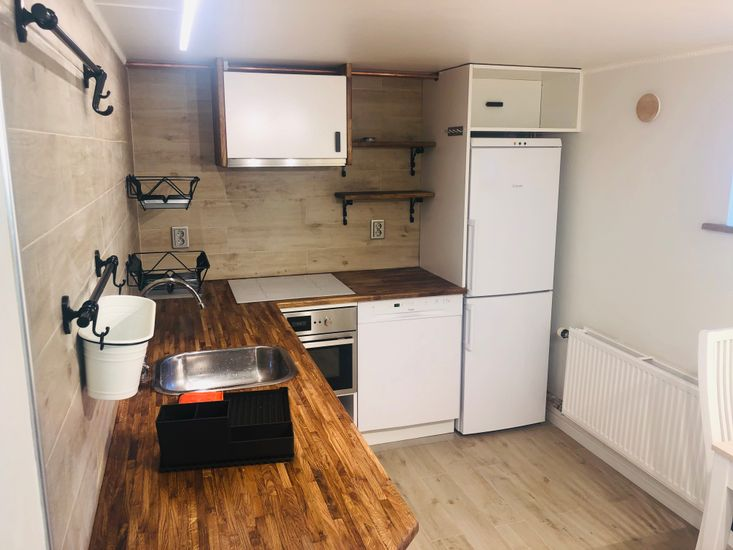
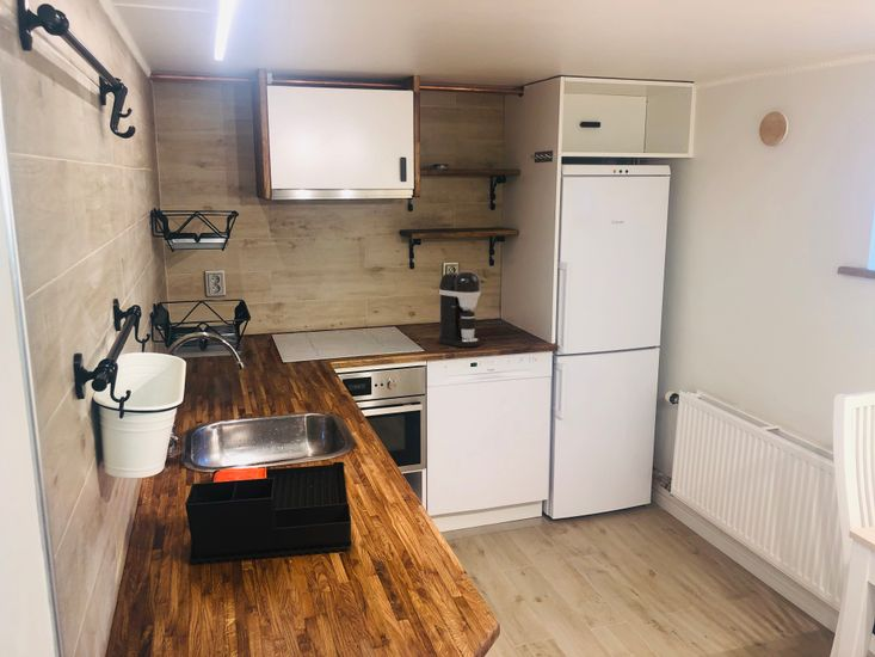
+ coffee maker [437,270,481,349]
